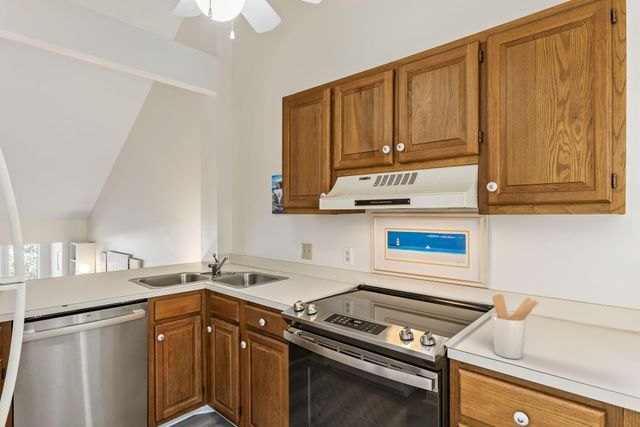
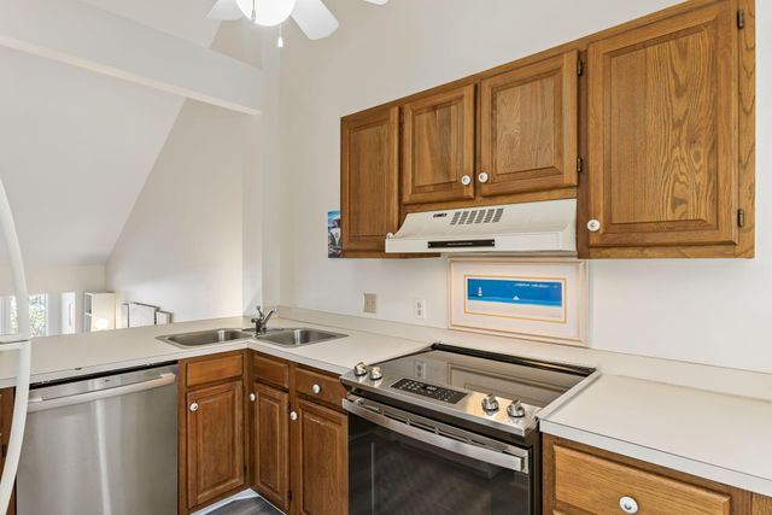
- utensil holder [490,293,539,360]
